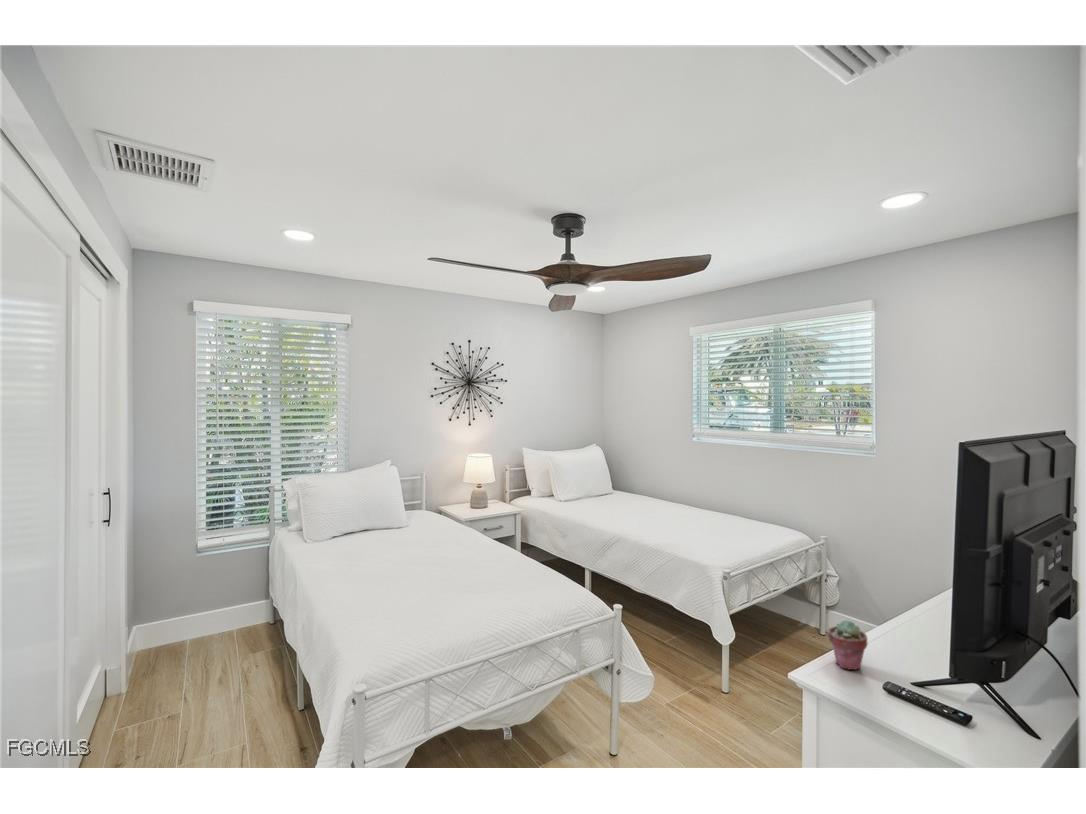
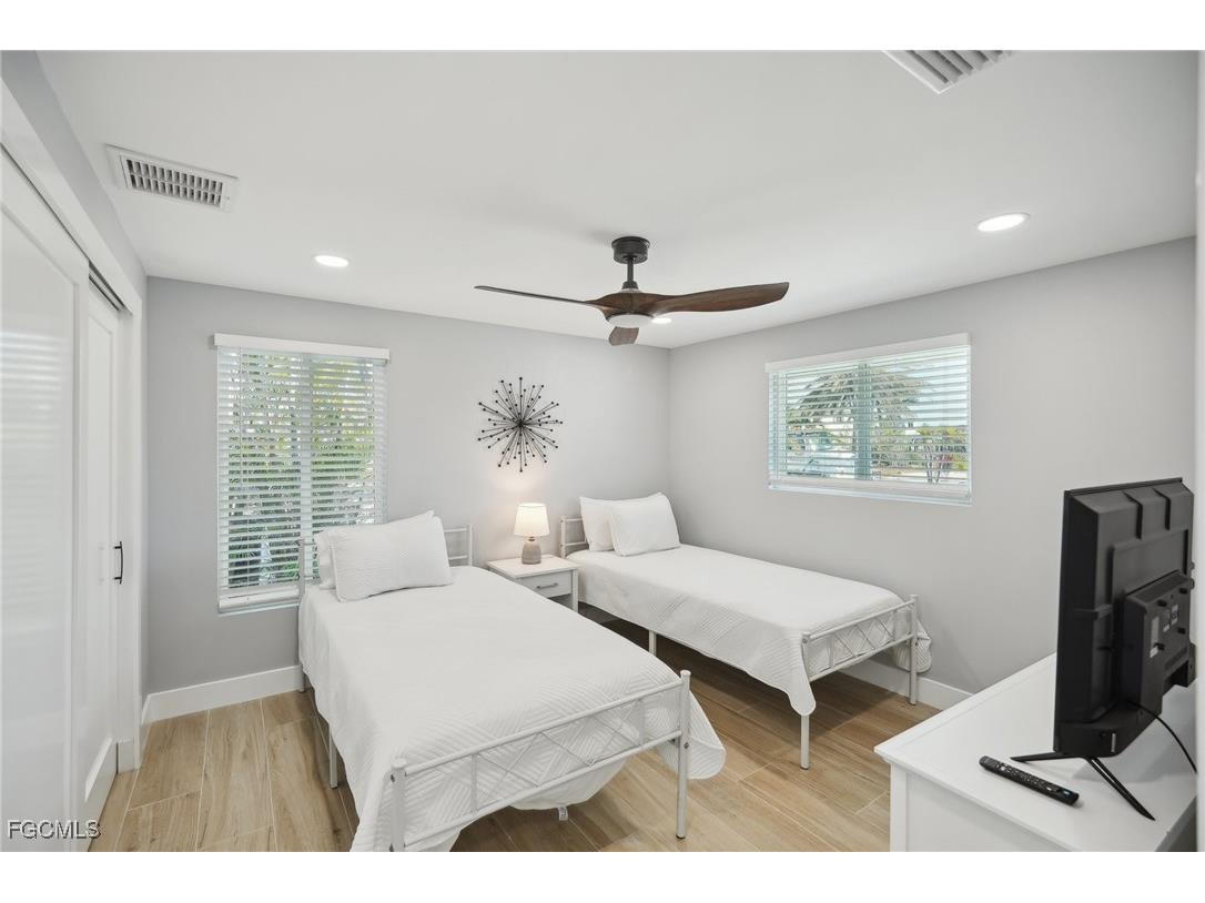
- potted succulent [827,619,869,671]
